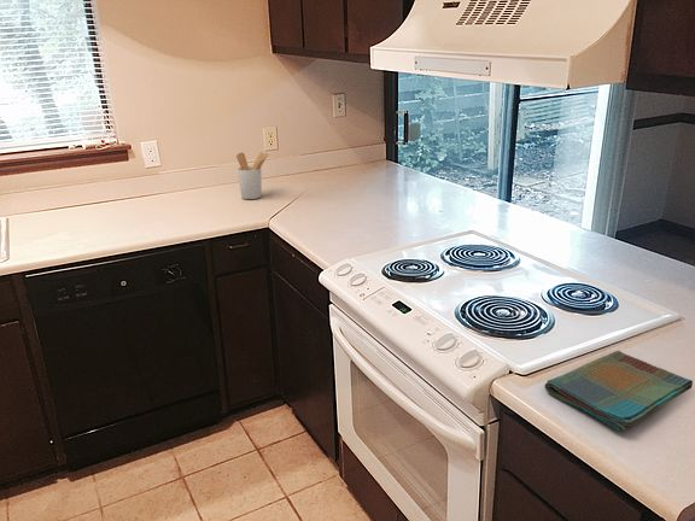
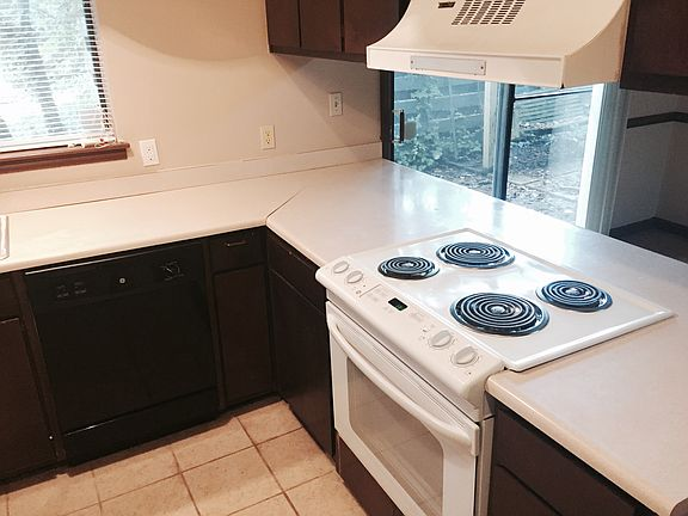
- utensil holder [235,151,269,200]
- dish towel [544,350,694,432]
